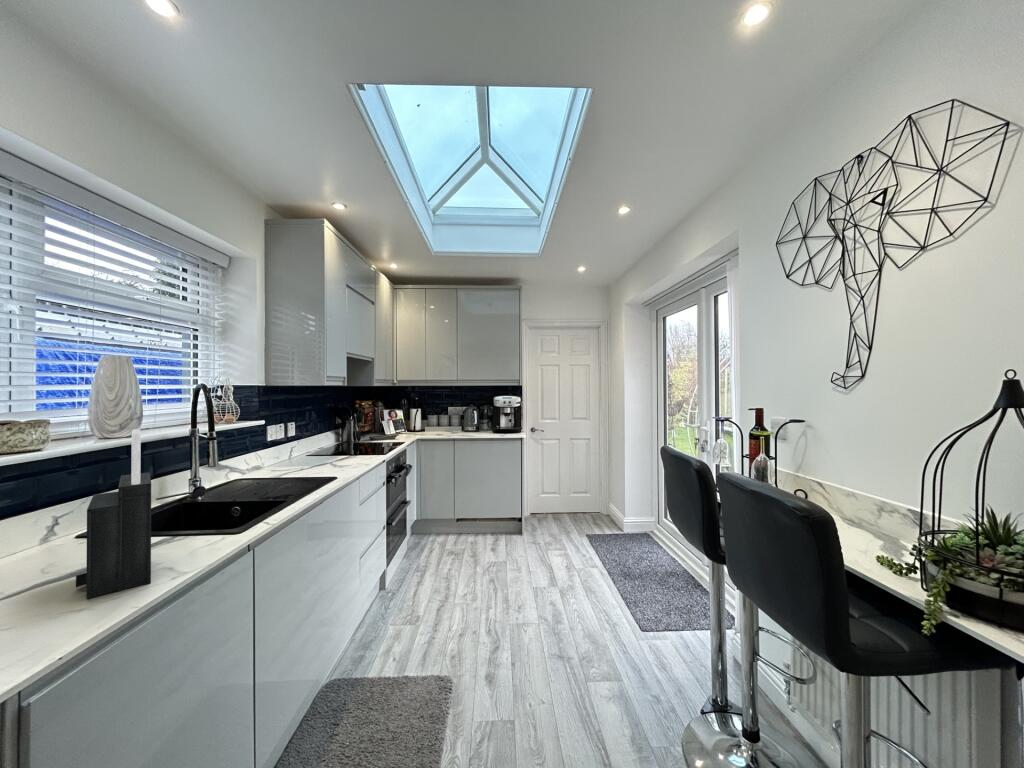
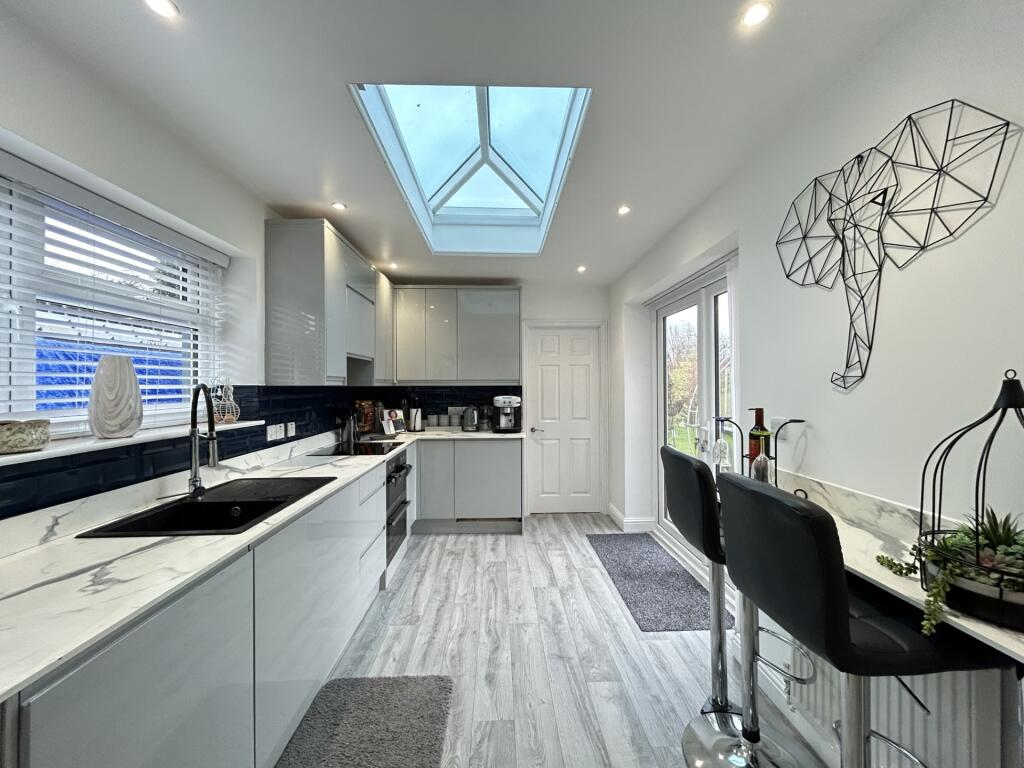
- knife block [75,428,152,600]
